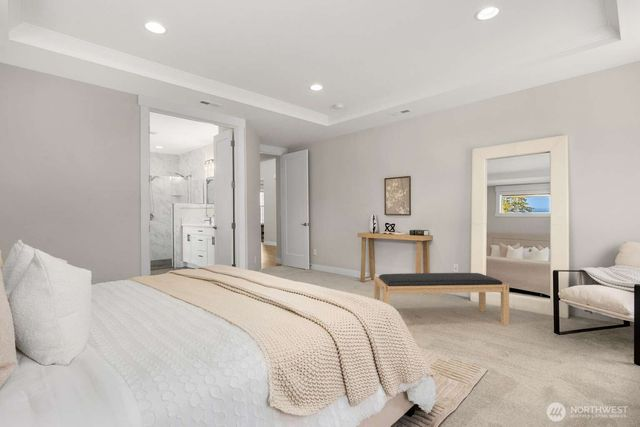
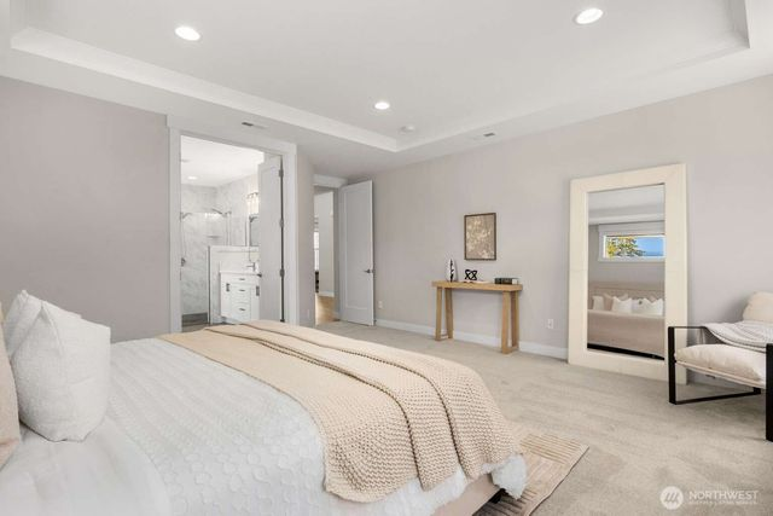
- bench [373,272,510,326]
